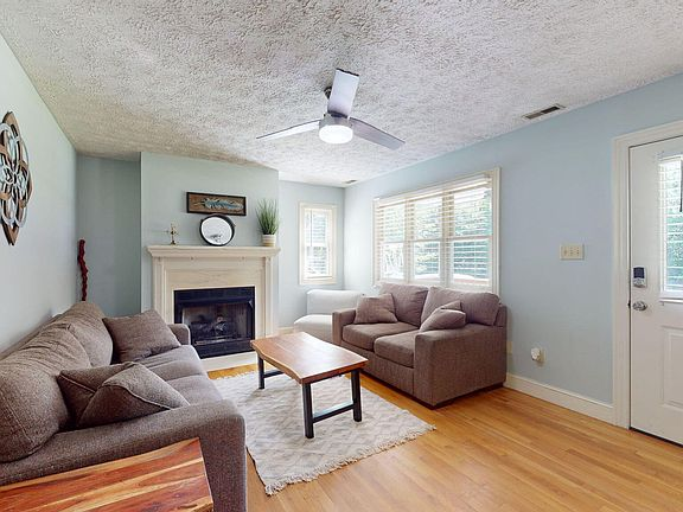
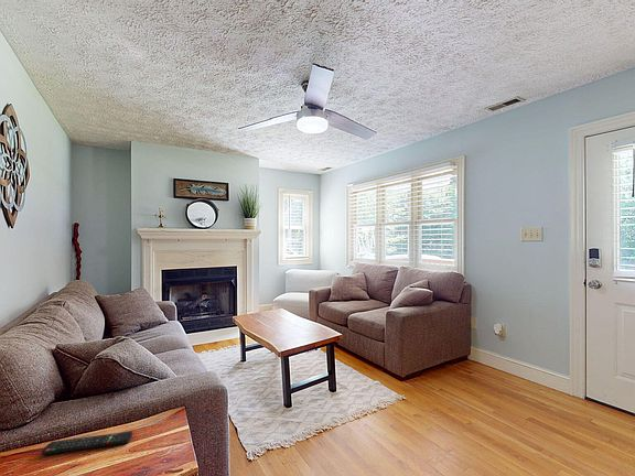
+ remote control [41,430,133,456]
